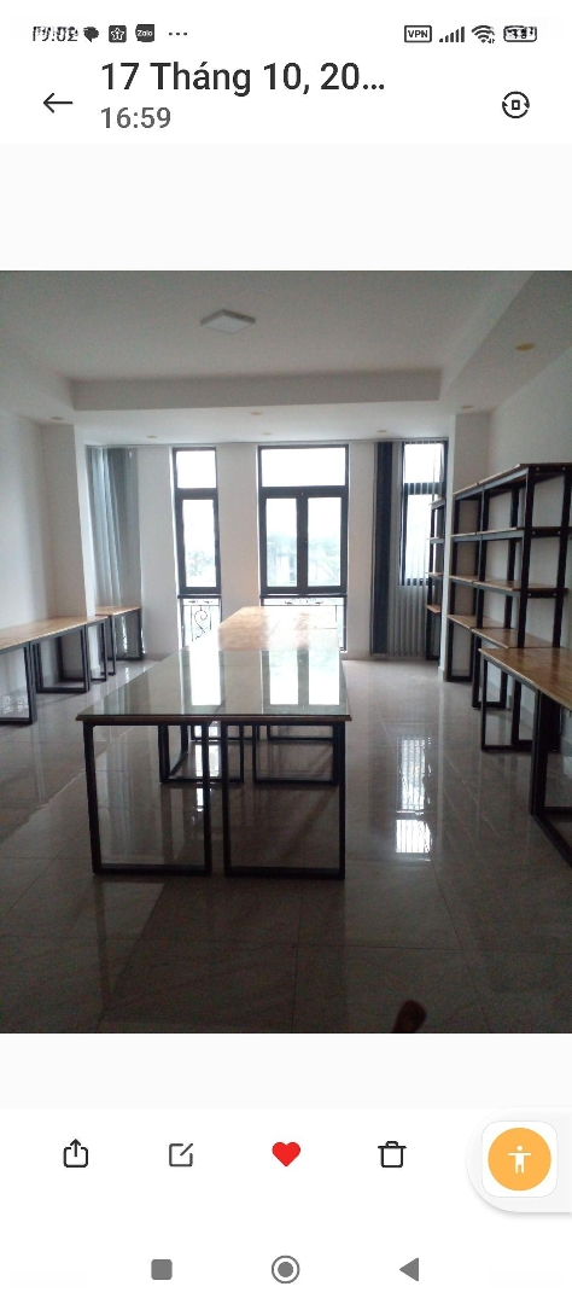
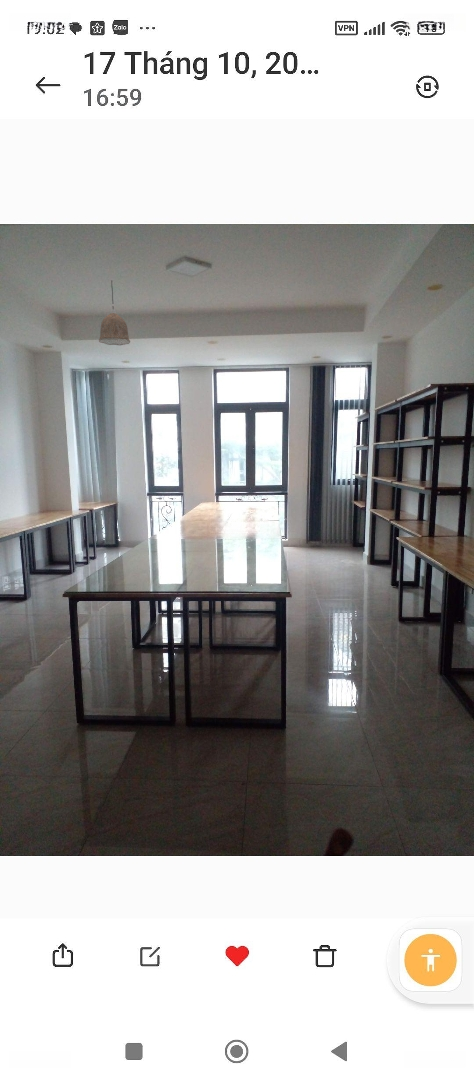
+ pendant lamp [98,279,131,346]
